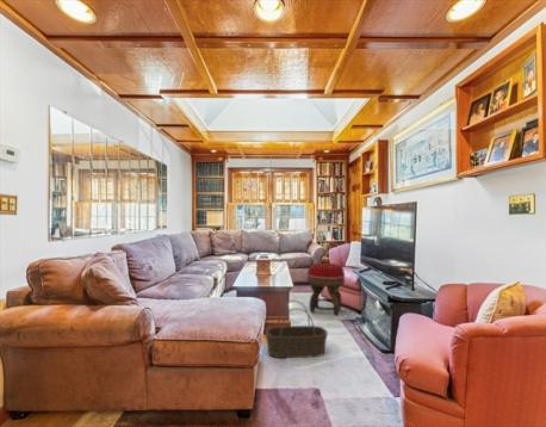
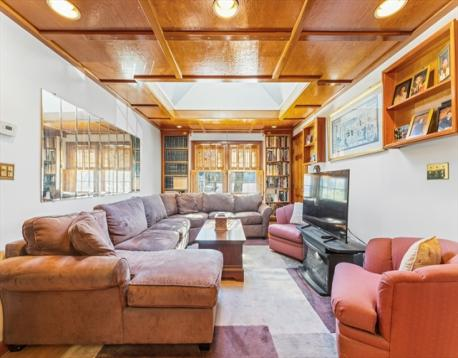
- basket [265,299,329,359]
- footstool [306,262,346,317]
